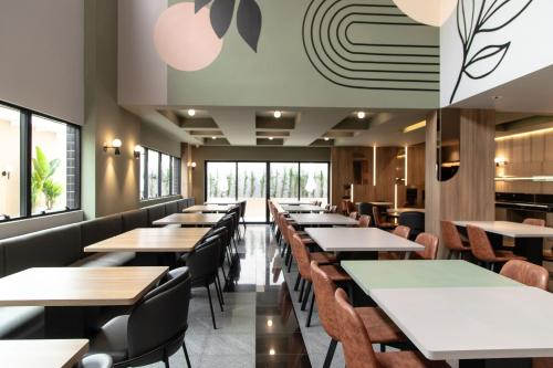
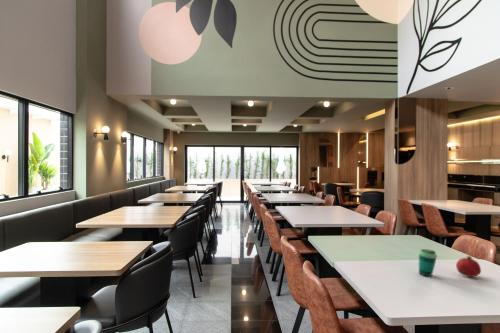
+ fruit [455,255,482,278]
+ cup [418,248,438,277]
